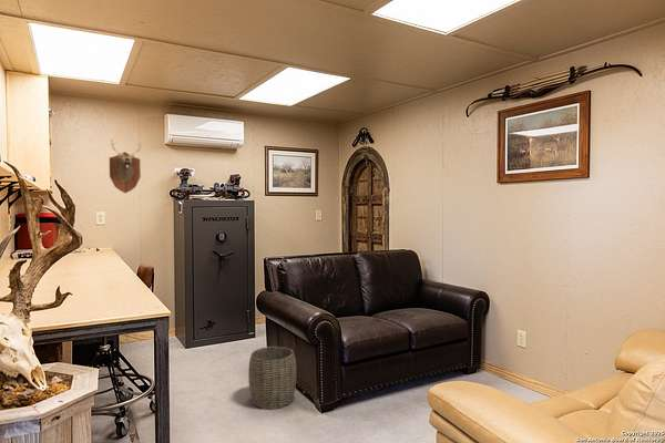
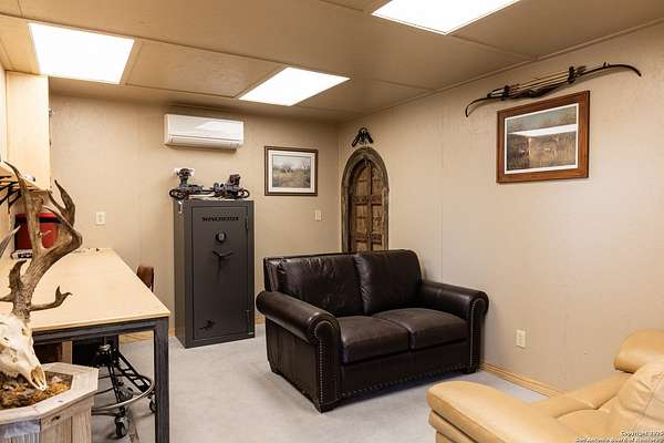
- woven basket [247,346,297,410]
- mounted trophy [109,137,142,194]
